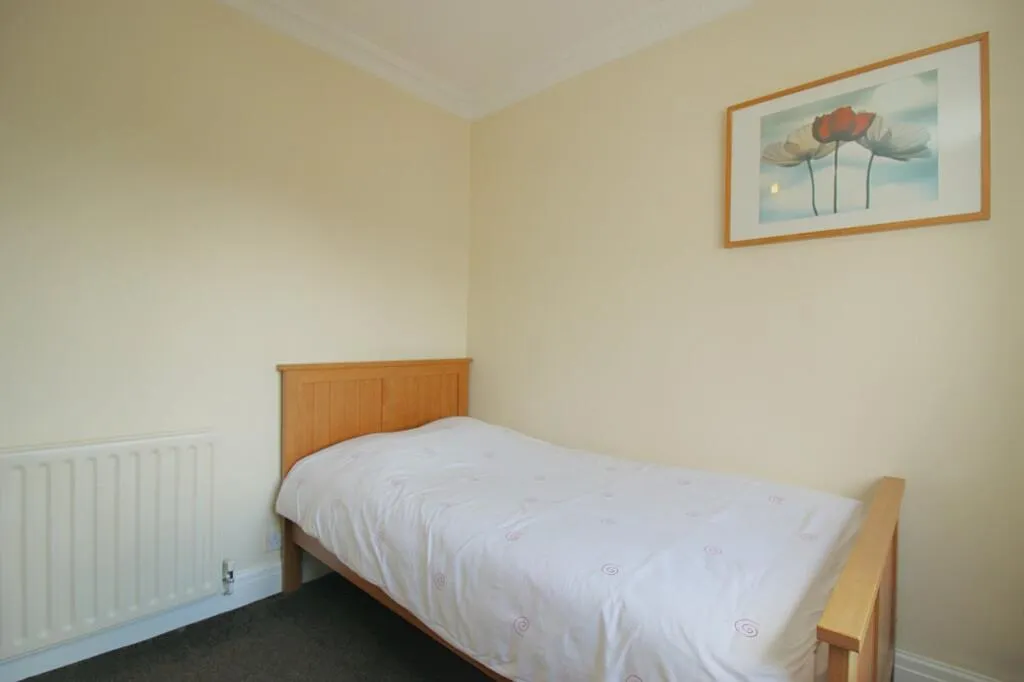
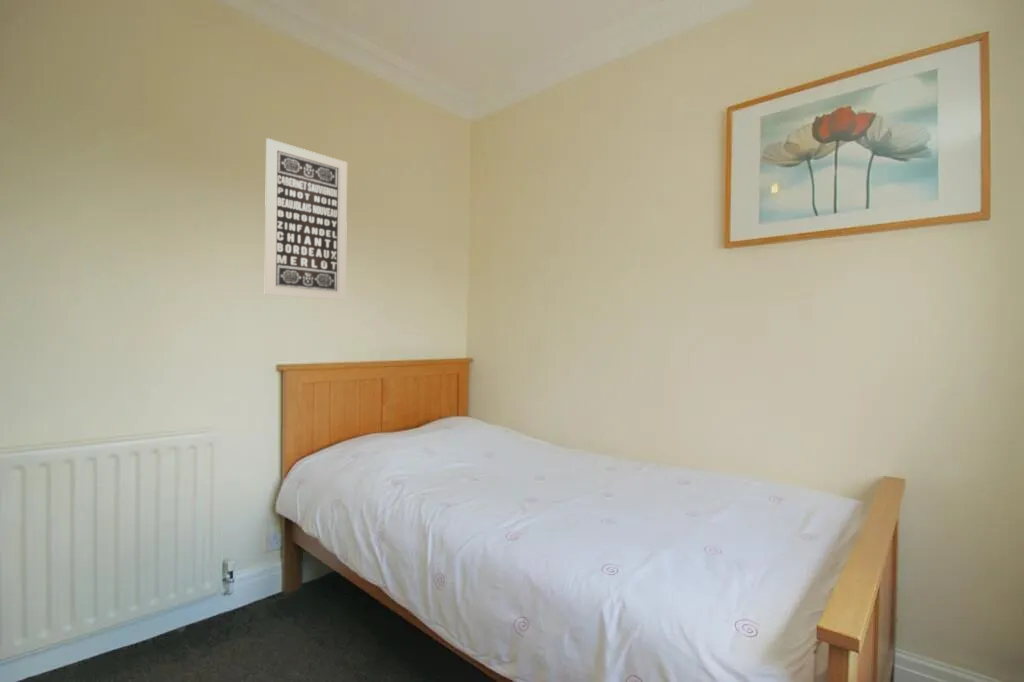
+ wall art [264,137,348,301]
